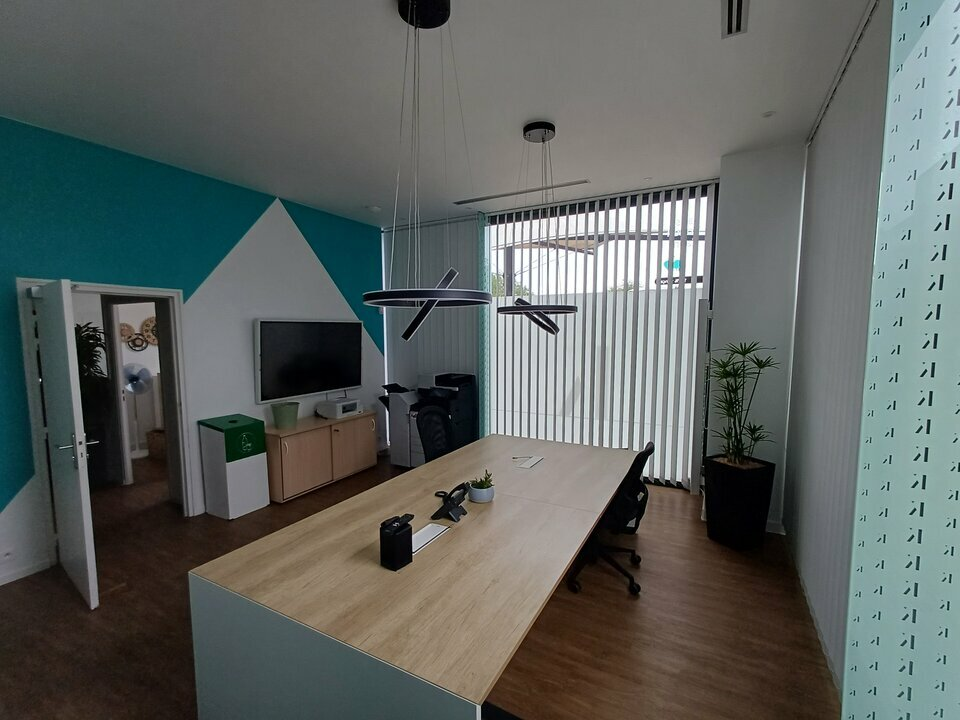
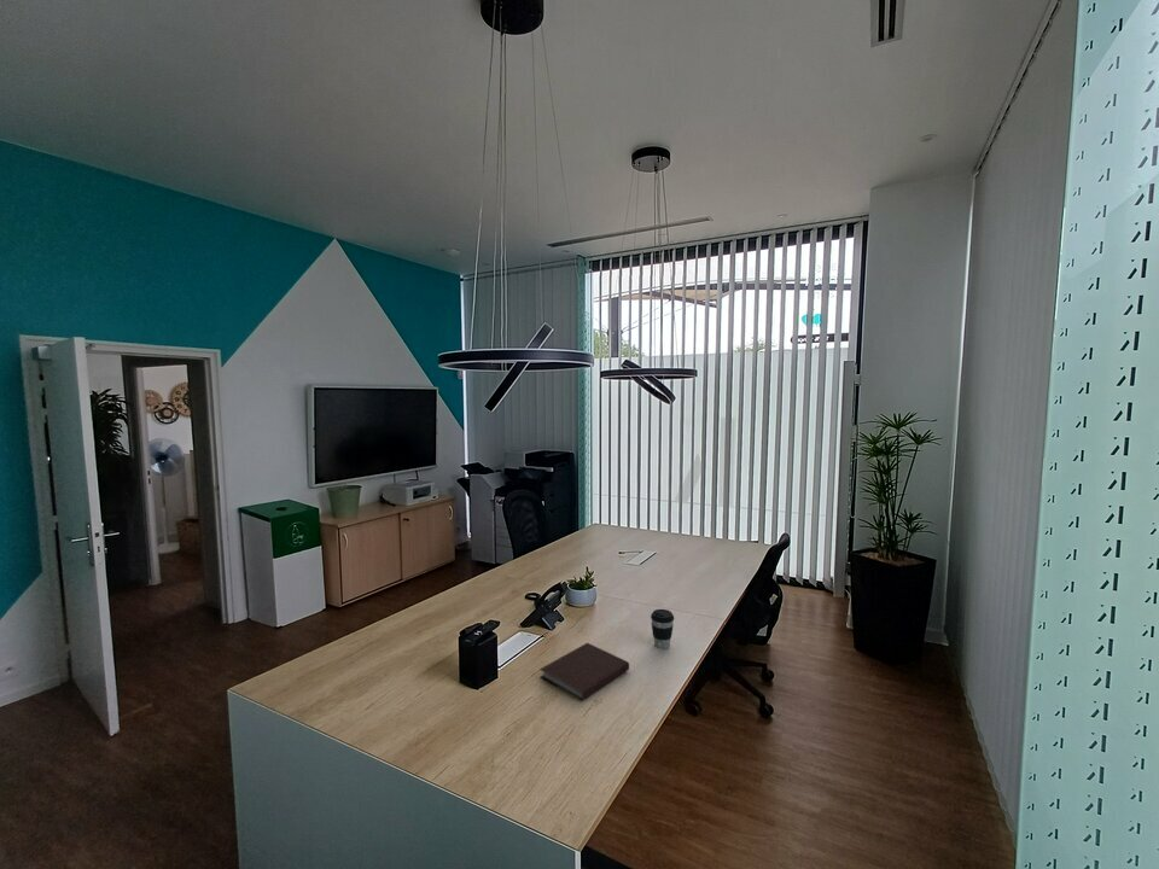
+ coffee cup [650,608,675,649]
+ notebook [538,642,630,702]
